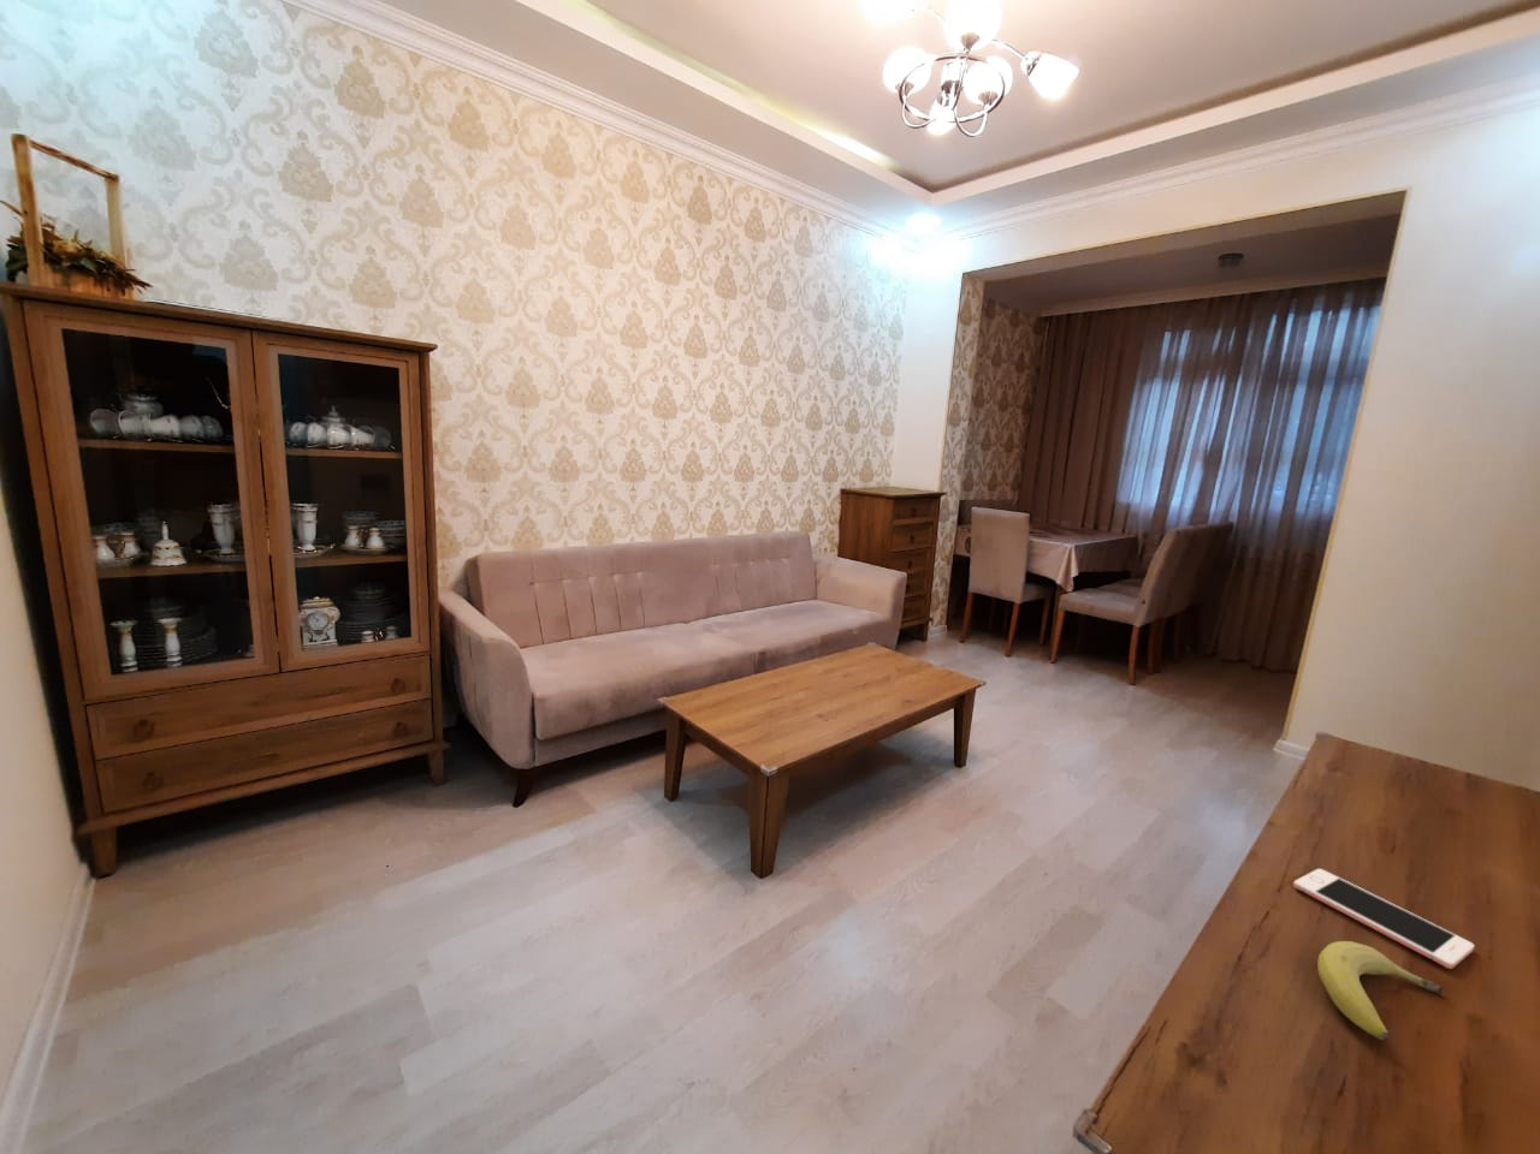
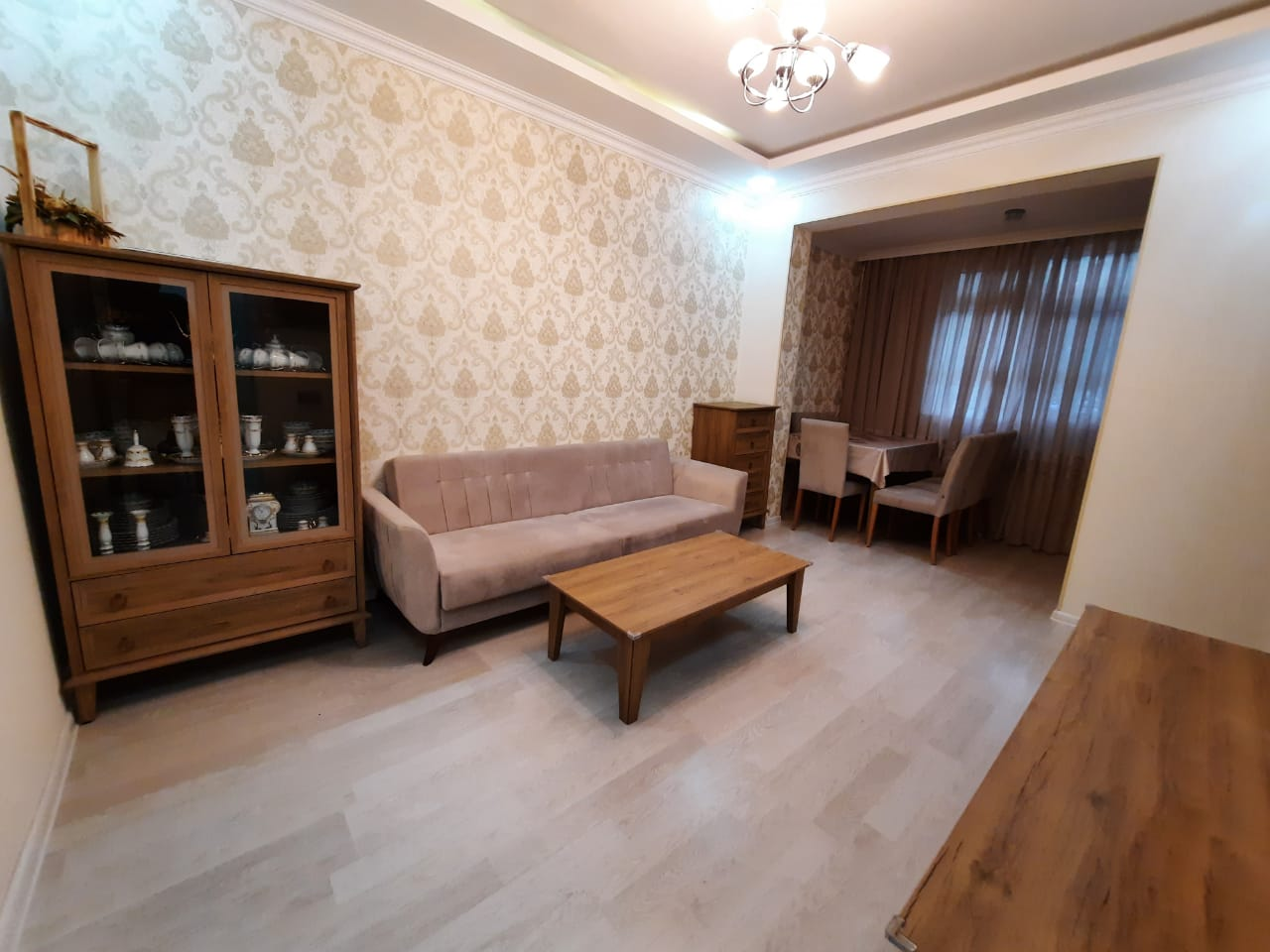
- cell phone [1293,868,1475,970]
- fruit [1316,939,1444,1041]
